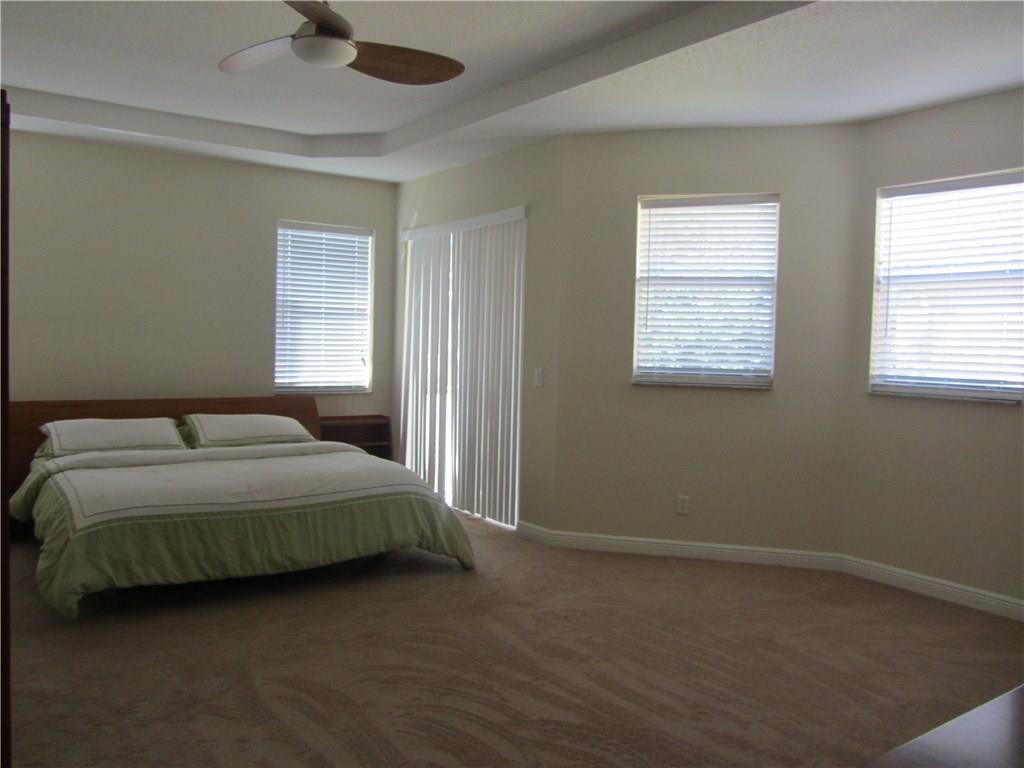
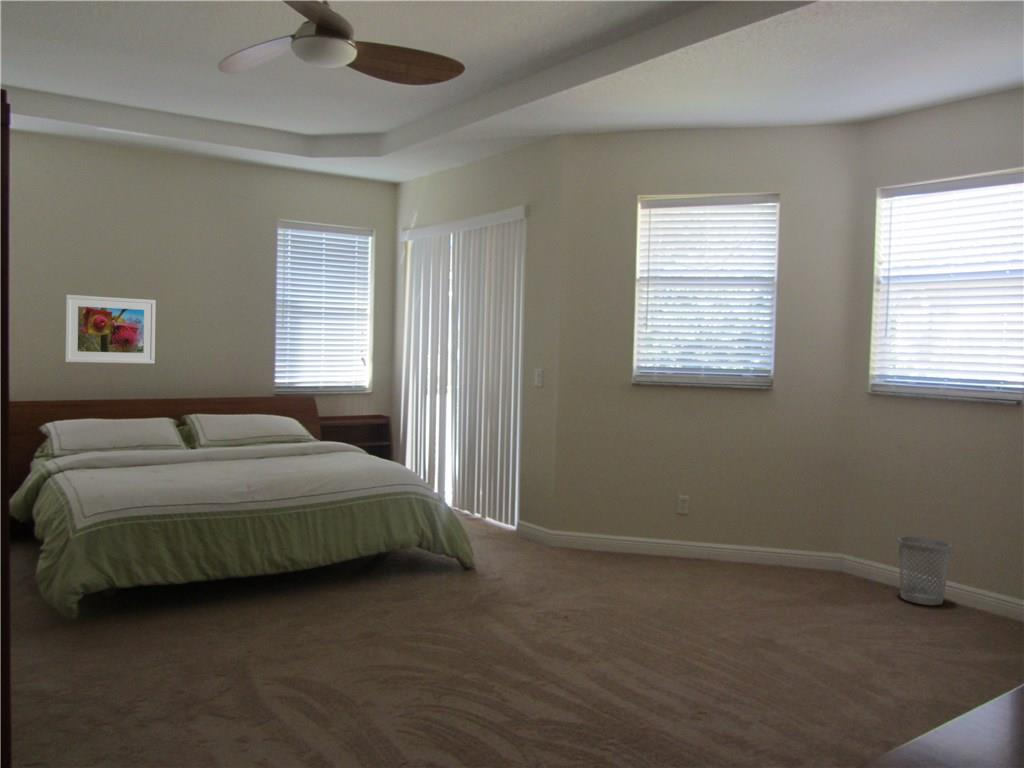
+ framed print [64,294,157,365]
+ wastebasket [897,535,952,606]
